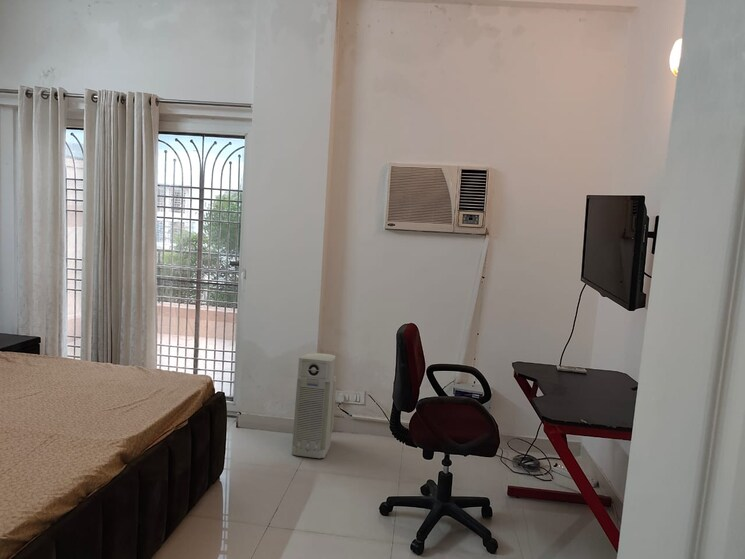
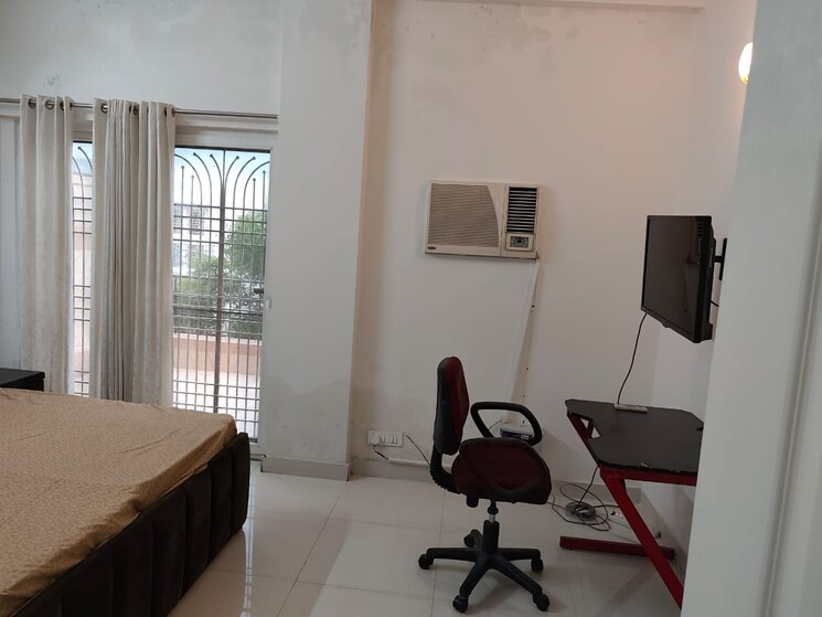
- air purifier [291,352,337,459]
